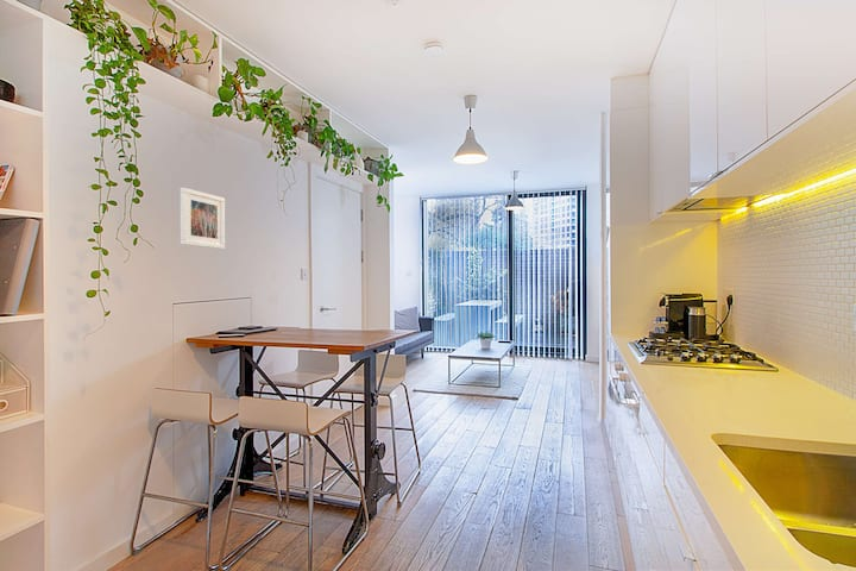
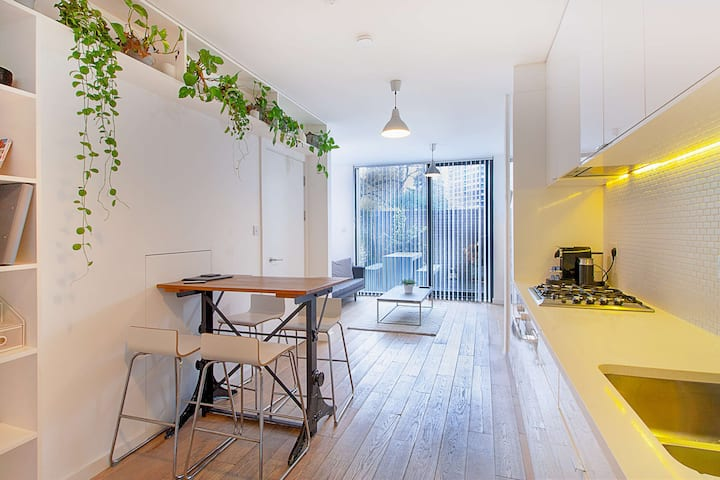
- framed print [180,187,226,250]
